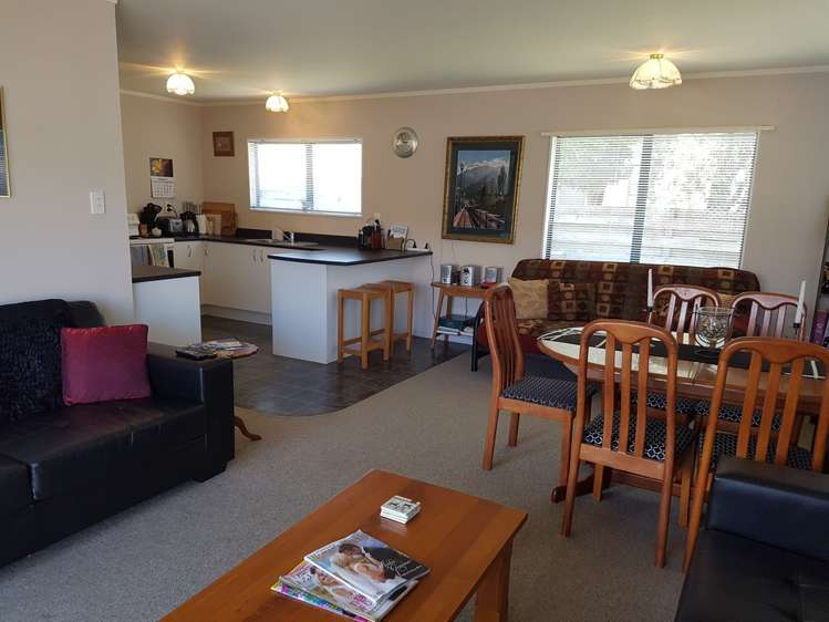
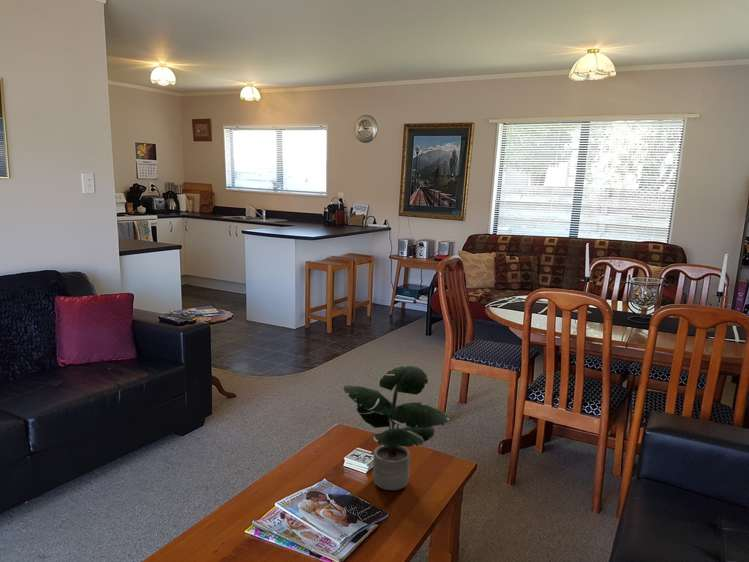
+ potted plant [342,365,450,491]
